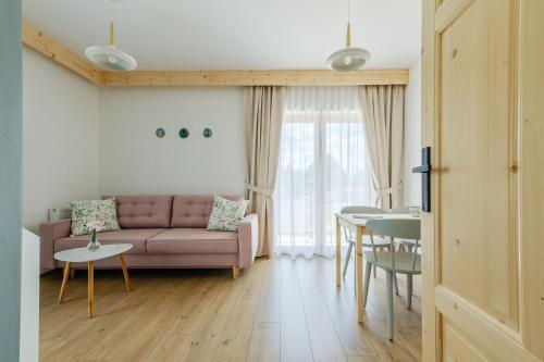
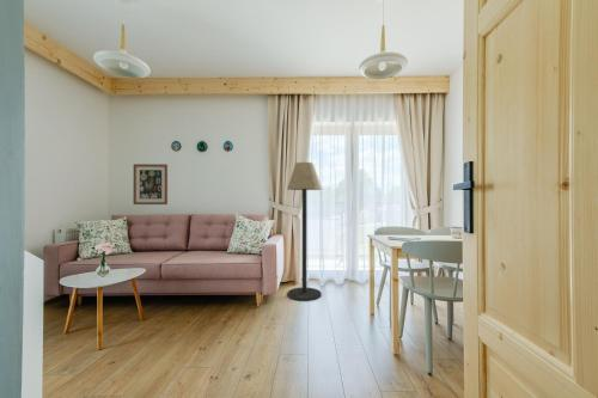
+ floor lamp [286,161,323,302]
+ wall art [132,163,169,206]
